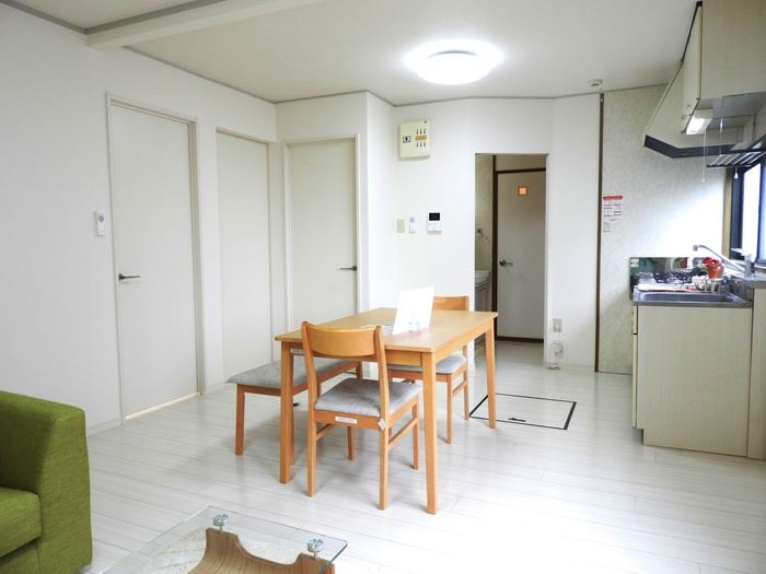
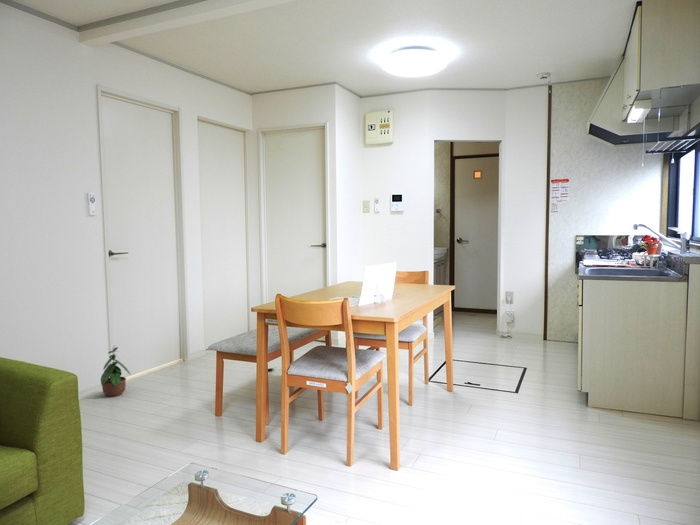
+ potted plant [100,346,132,398]
